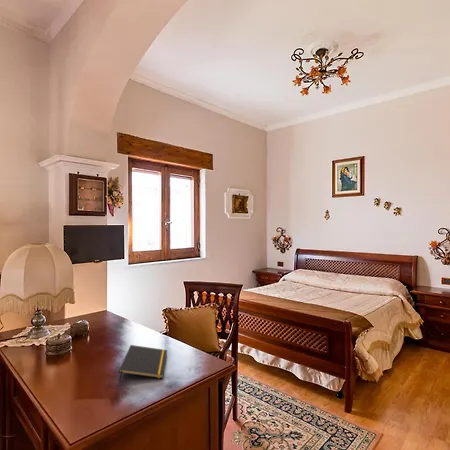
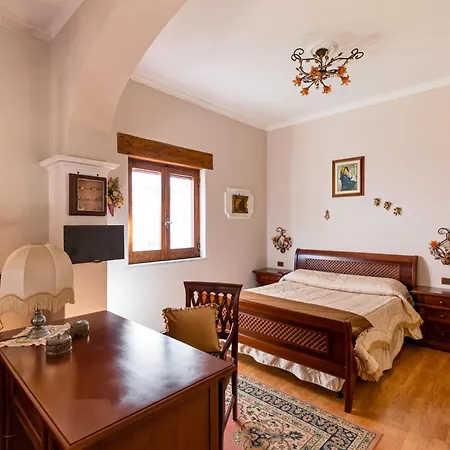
- notepad [118,344,168,383]
